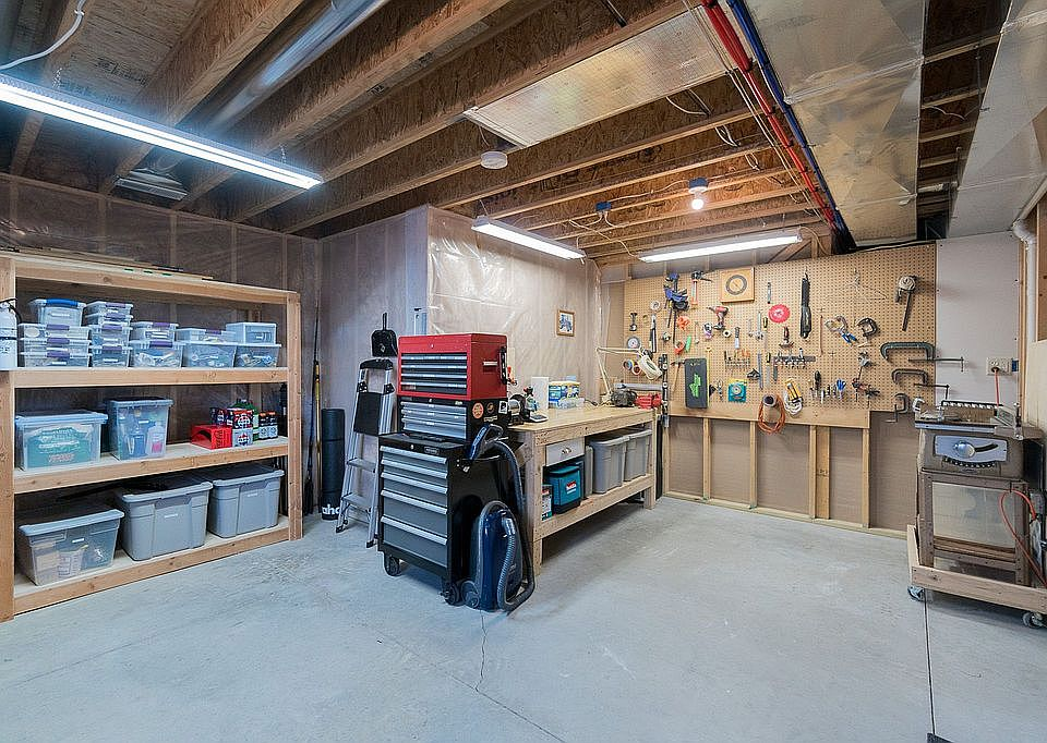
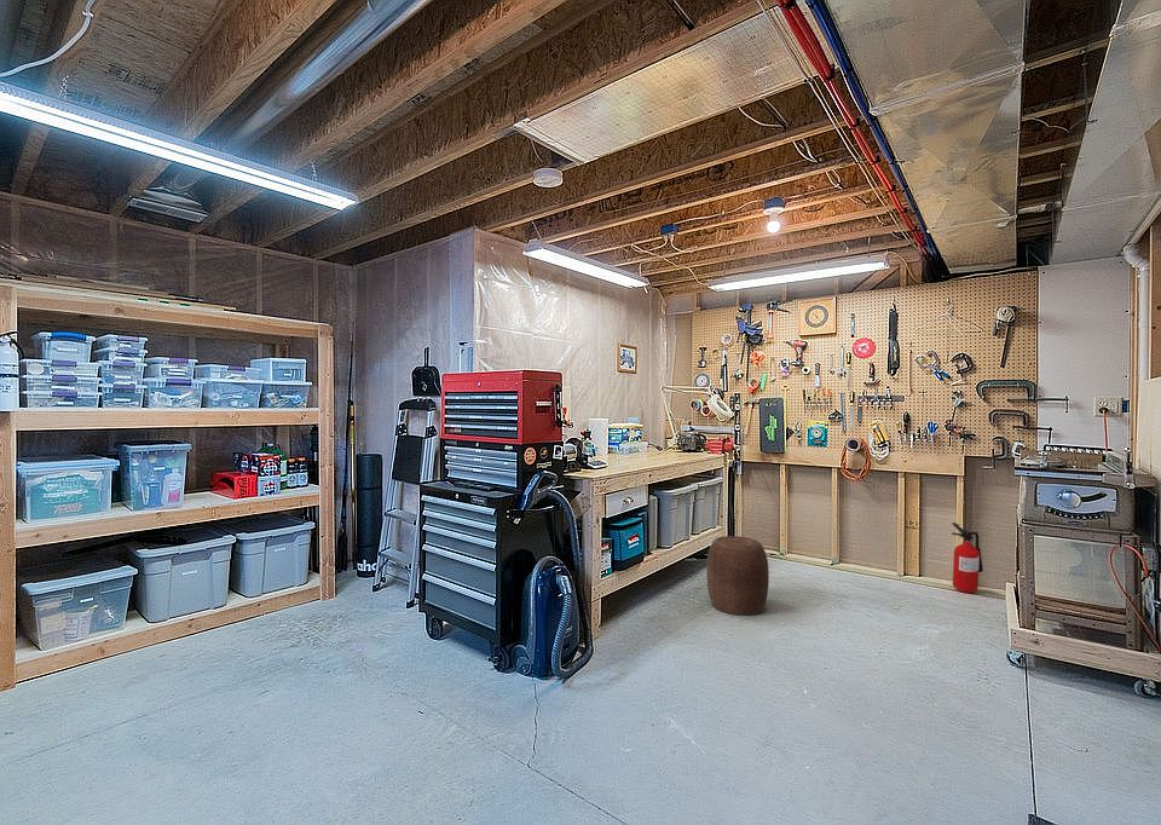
+ fire extinguisher [951,521,984,594]
+ stool [705,535,770,616]
